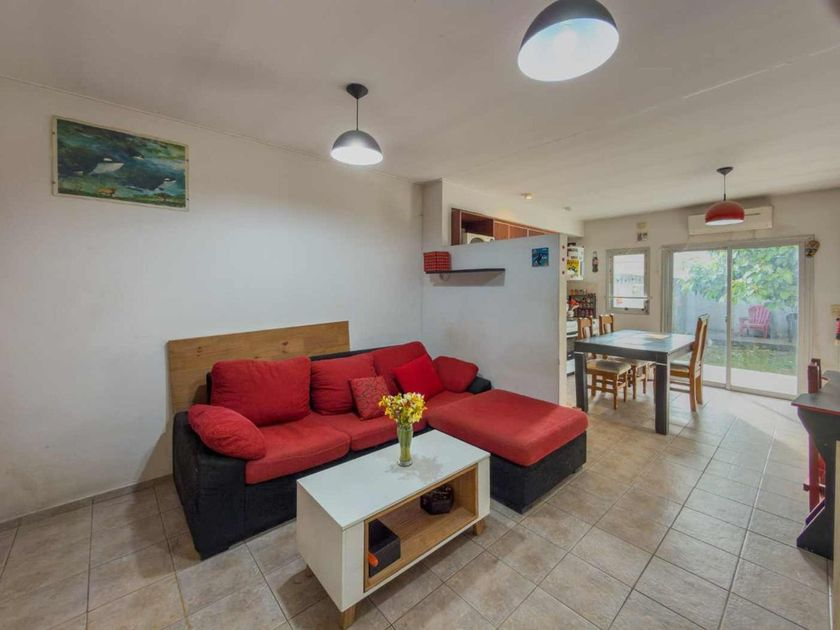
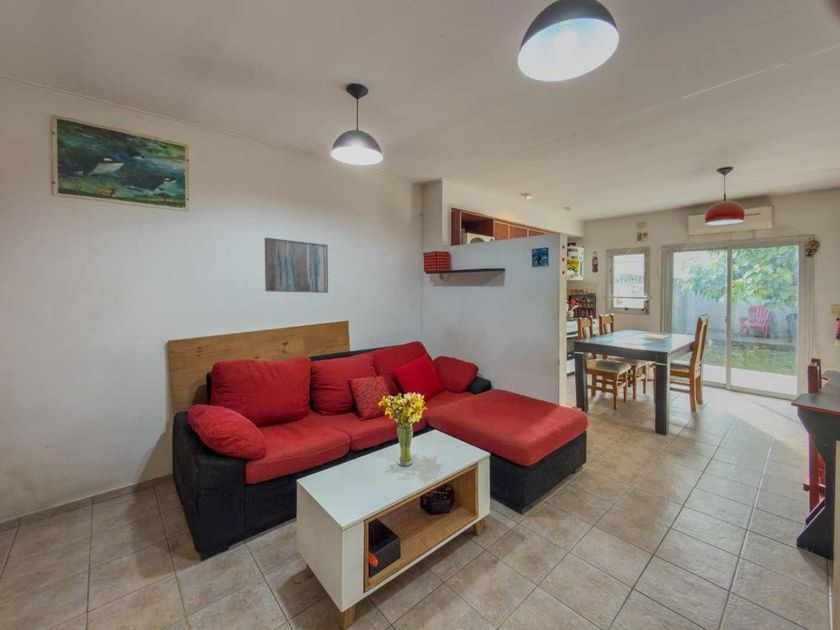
+ wall art [264,237,329,294]
